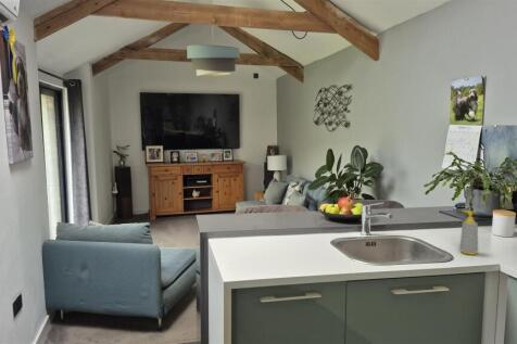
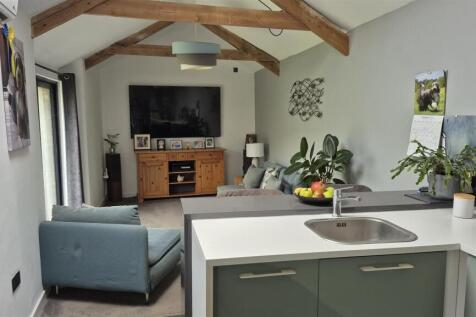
- soap bottle [459,209,479,256]
